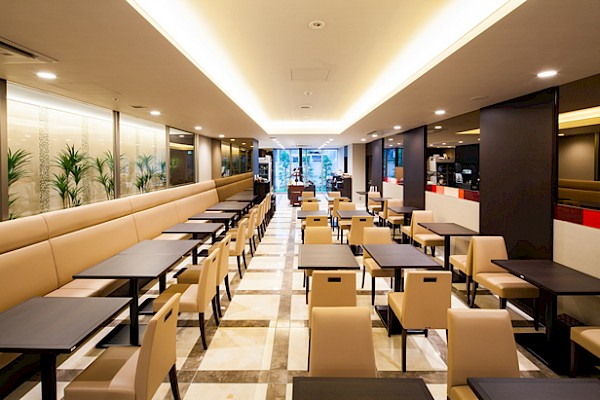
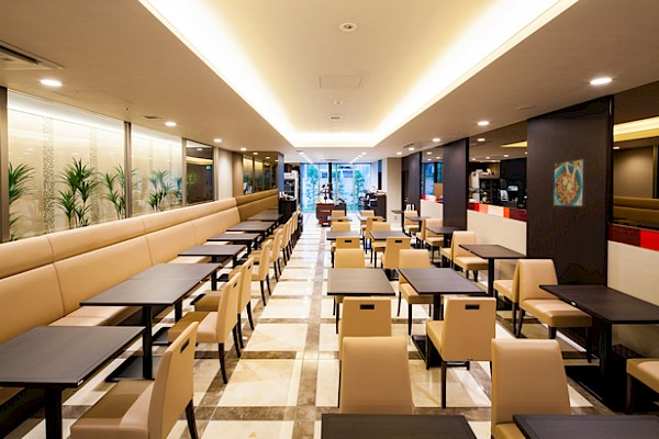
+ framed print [551,157,587,209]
